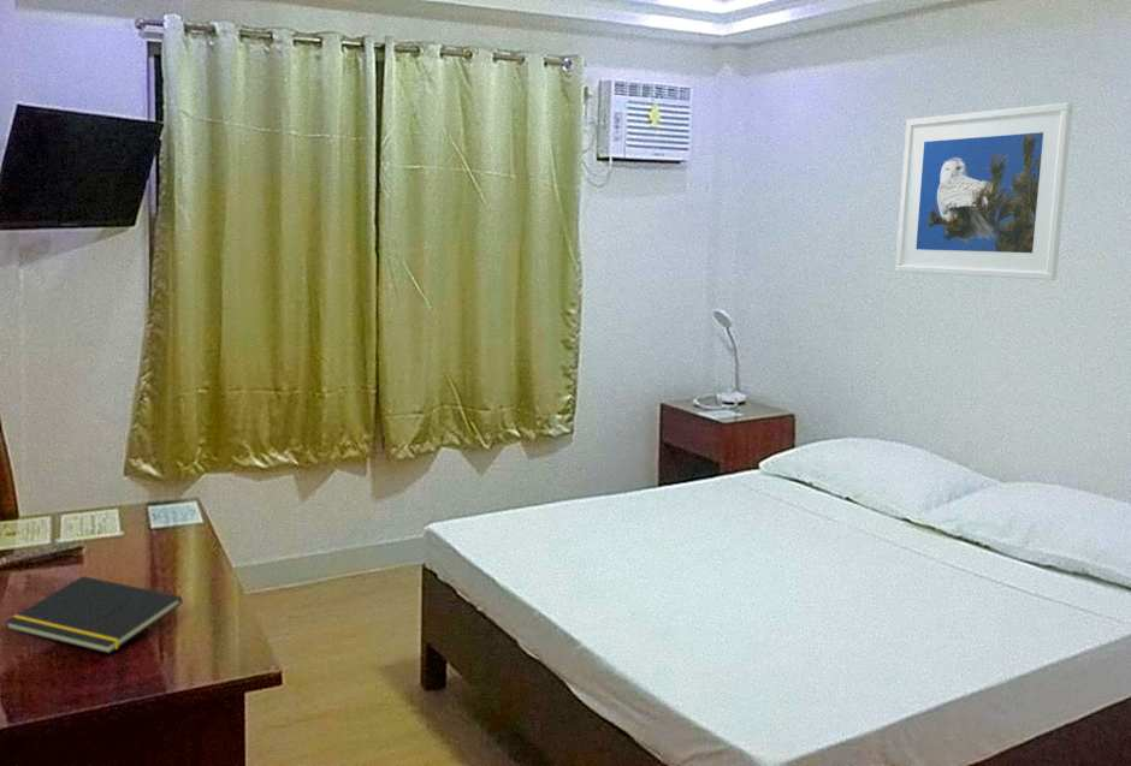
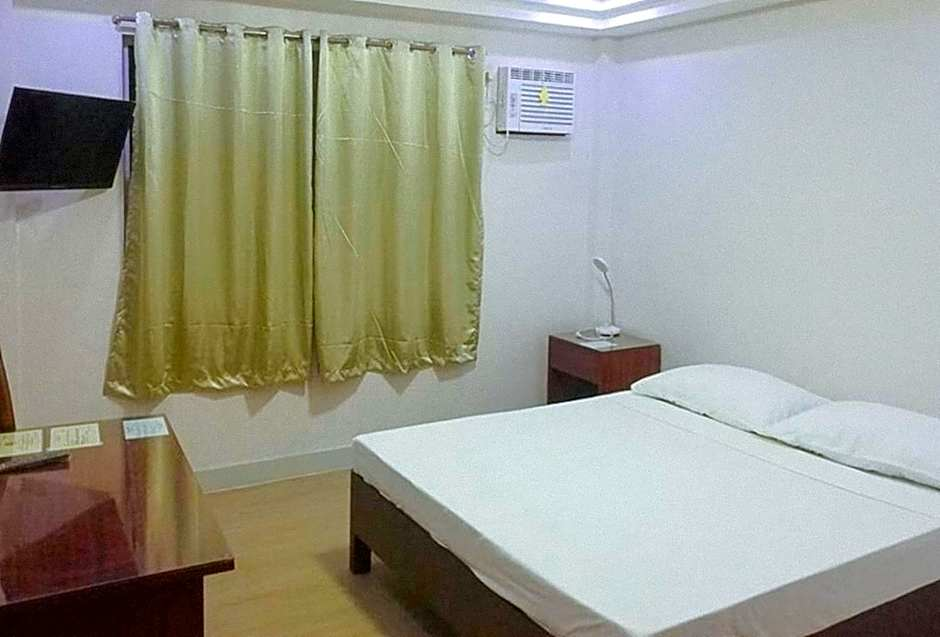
- notepad [5,575,183,654]
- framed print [894,102,1073,281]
